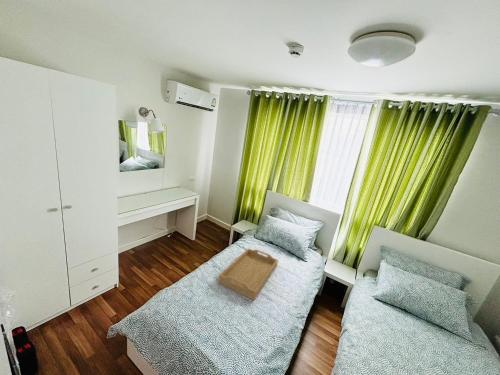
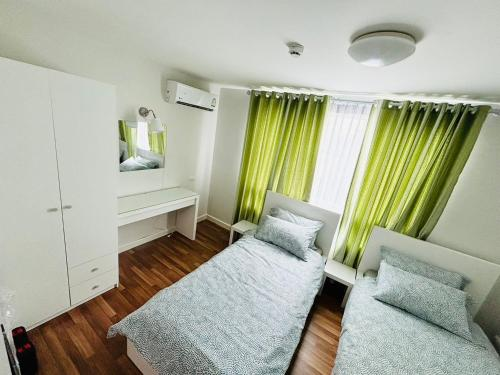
- serving tray [217,247,279,301]
